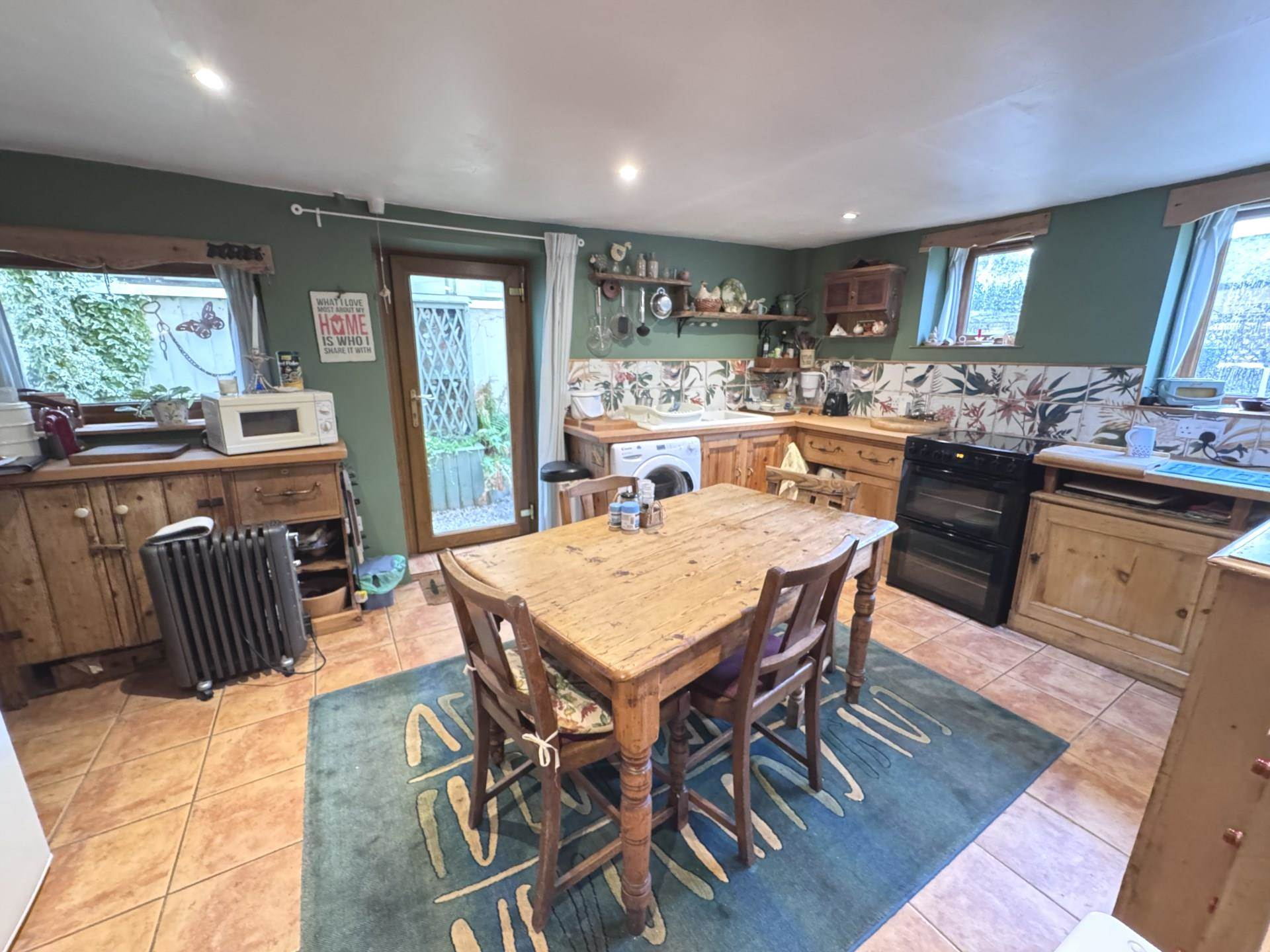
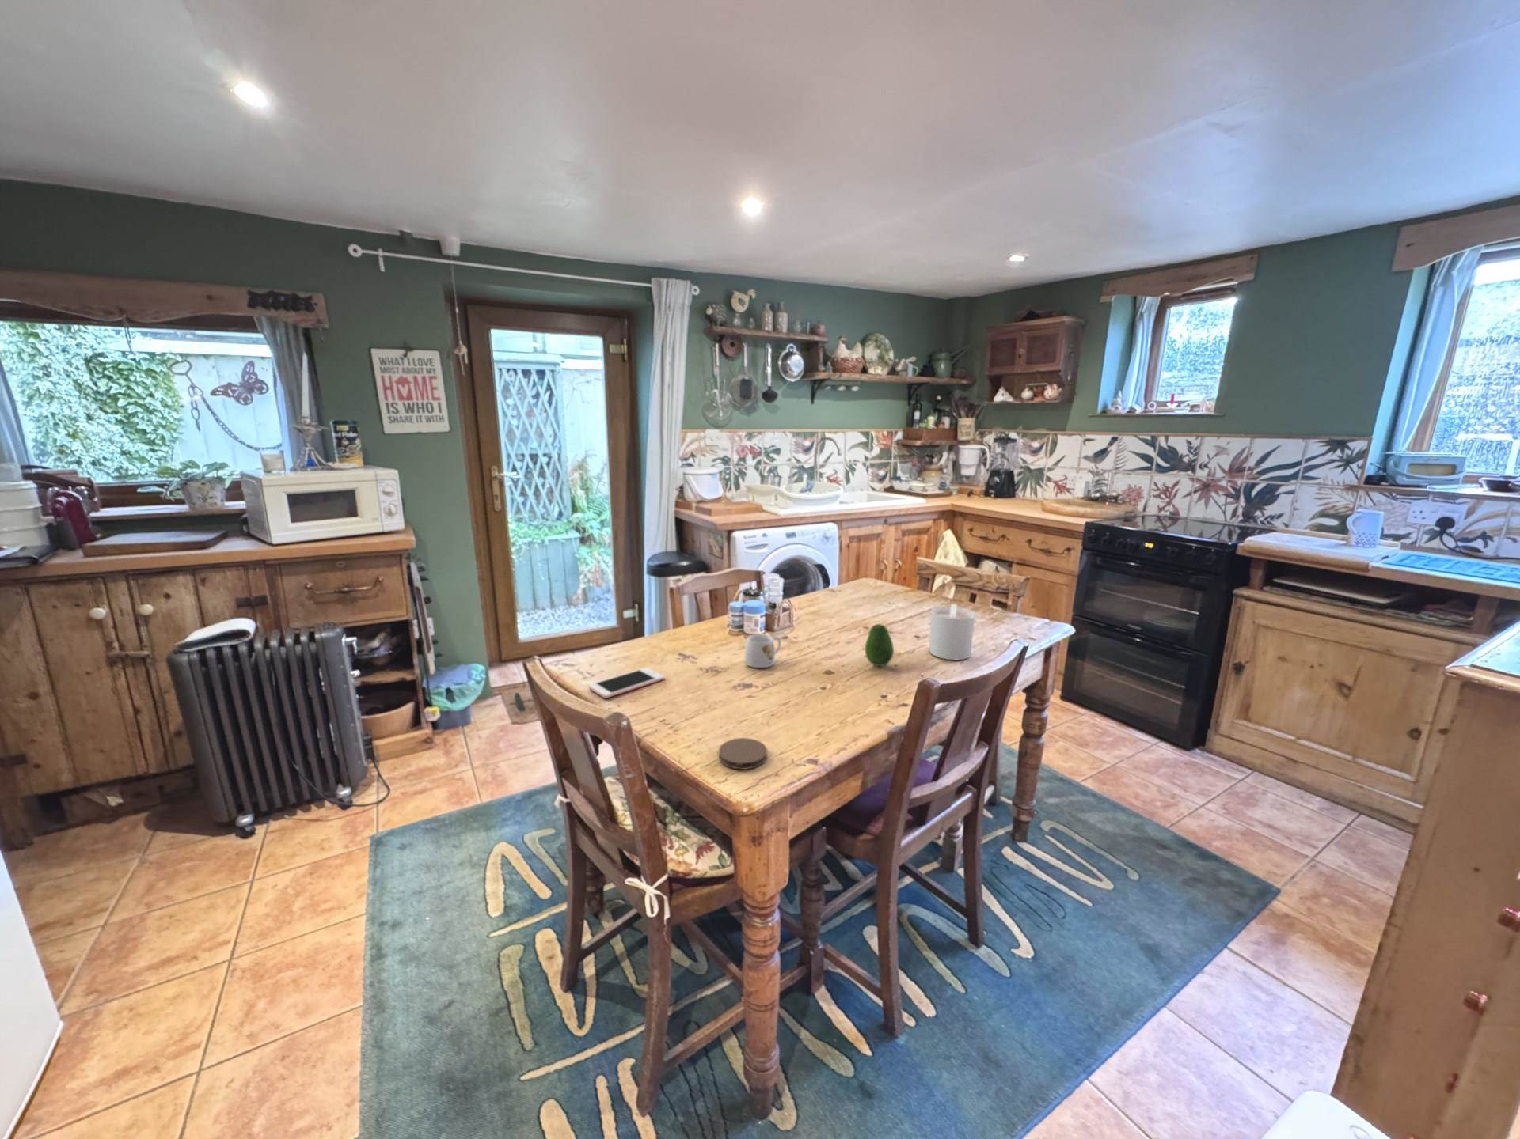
+ mug [744,634,782,669]
+ candle [929,603,977,660]
+ coaster [718,737,768,770]
+ fruit [864,623,894,666]
+ cell phone [588,666,665,699]
